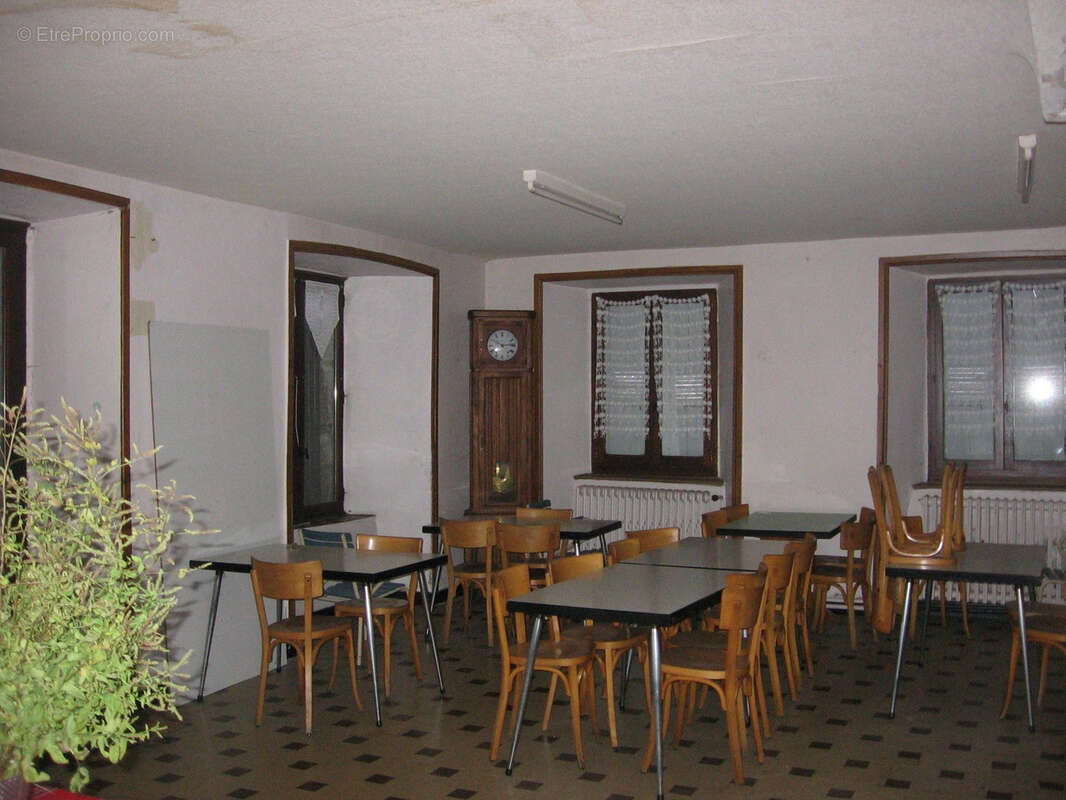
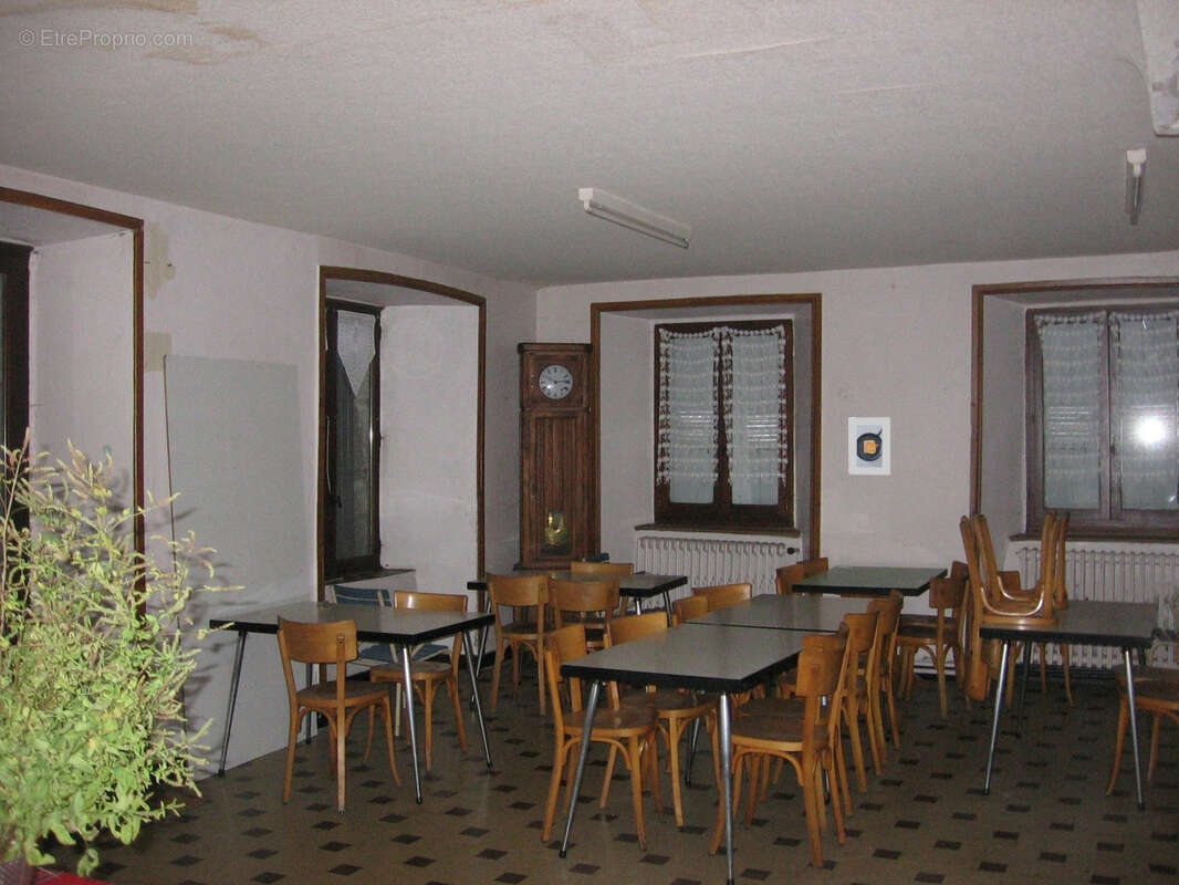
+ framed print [848,416,891,476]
